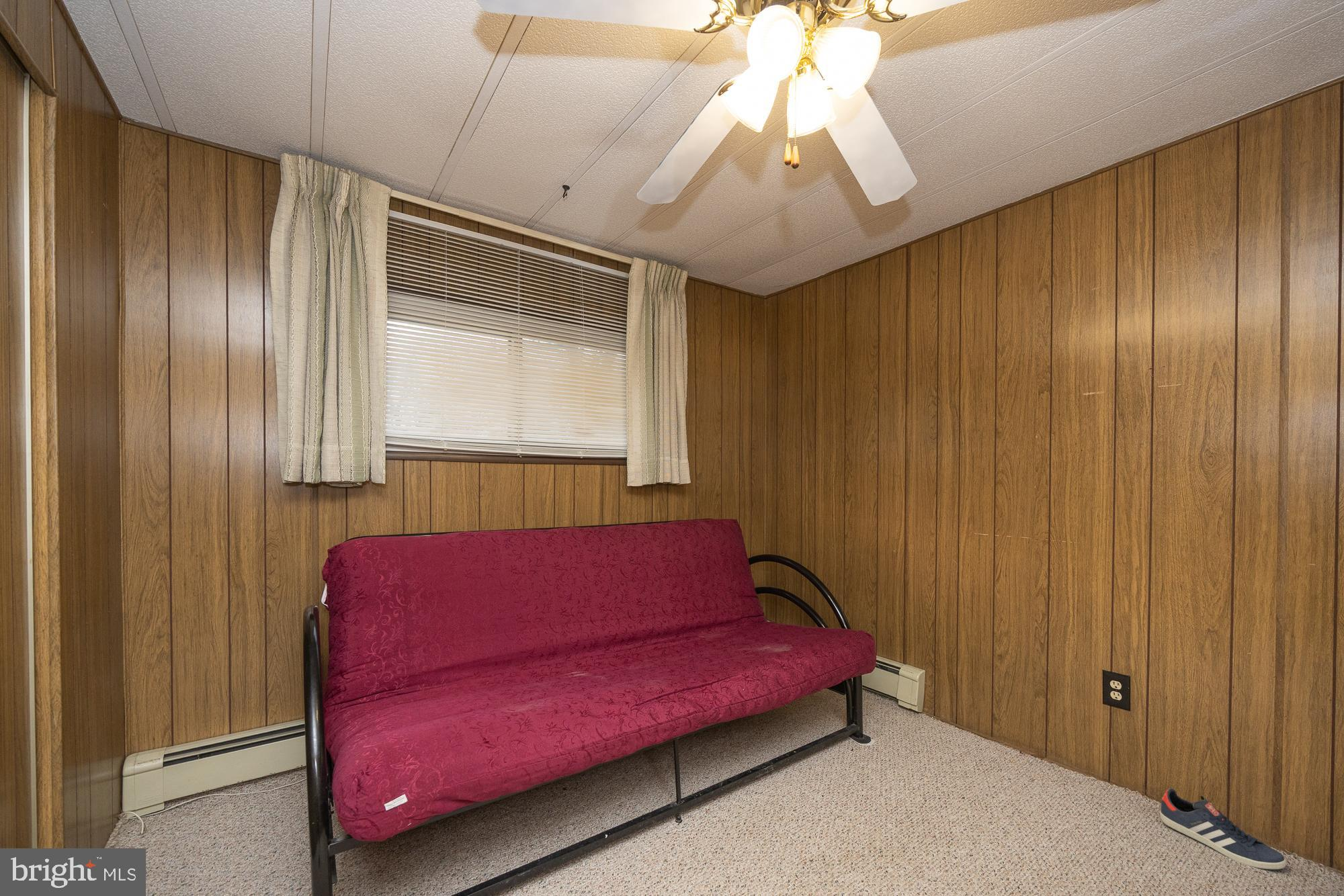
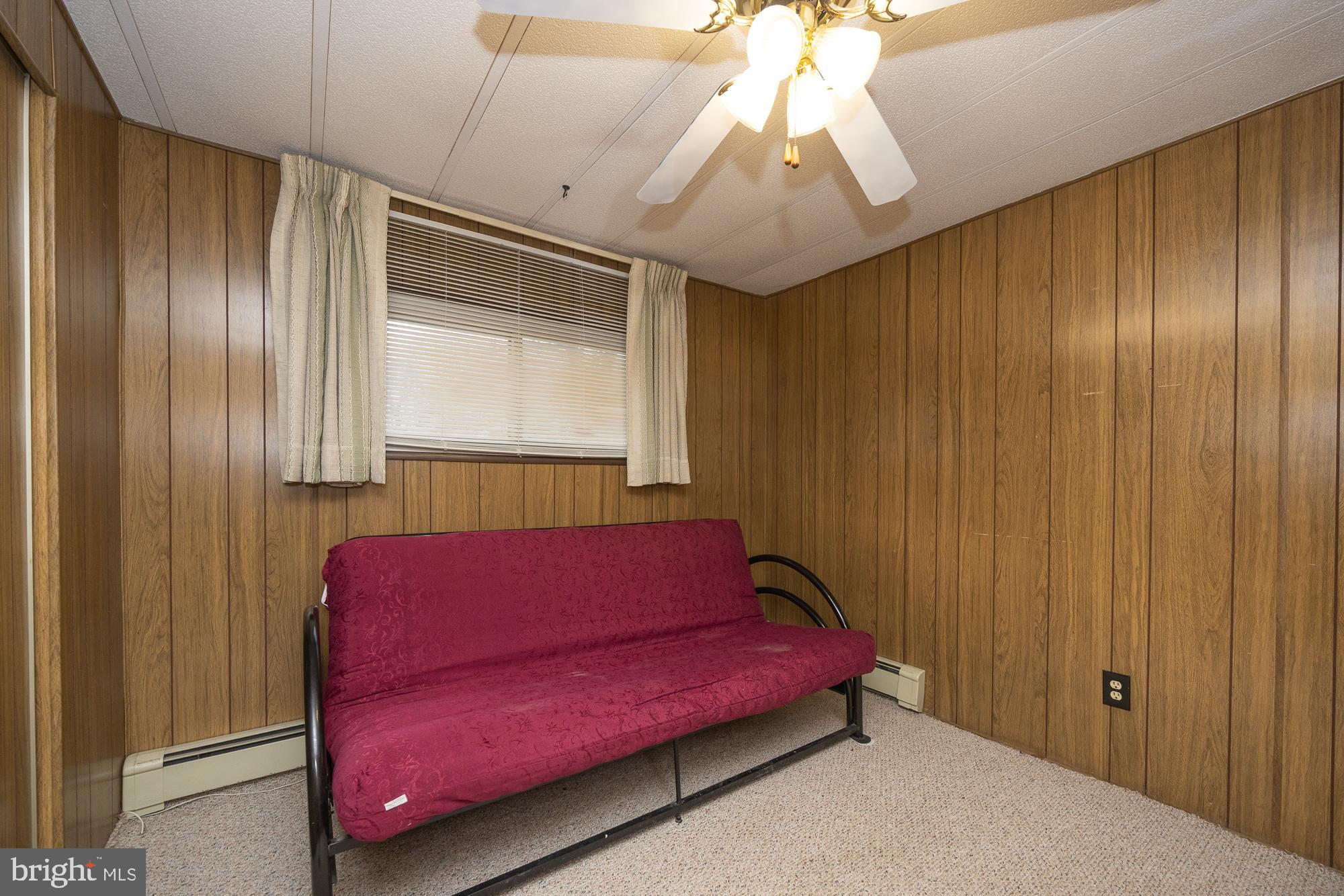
- sneaker [1159,788,1287,870]
